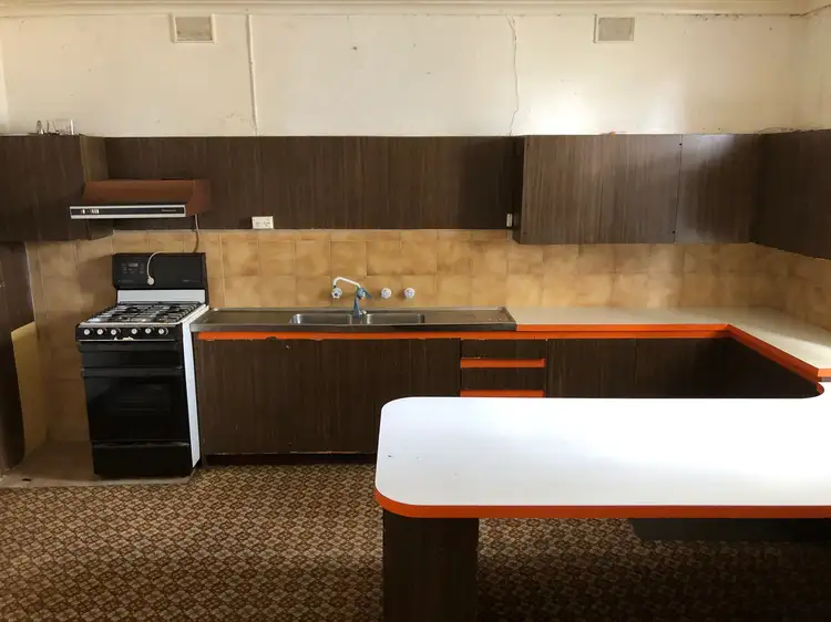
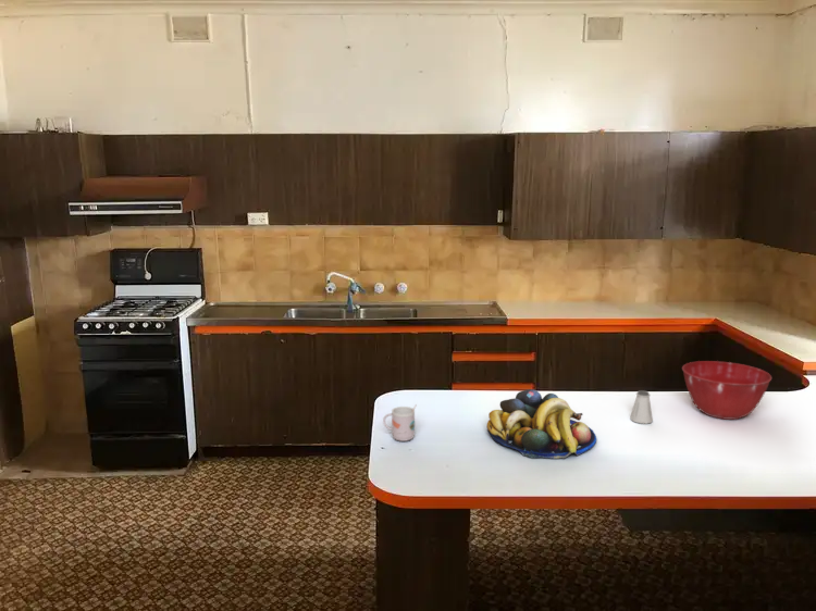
+ mixing bowl [681,360,772,421]
+ mug [382,403,418,442]
+ fruit bowl [486,388,597,460]
+ saltshaker [629,389,654,425]
